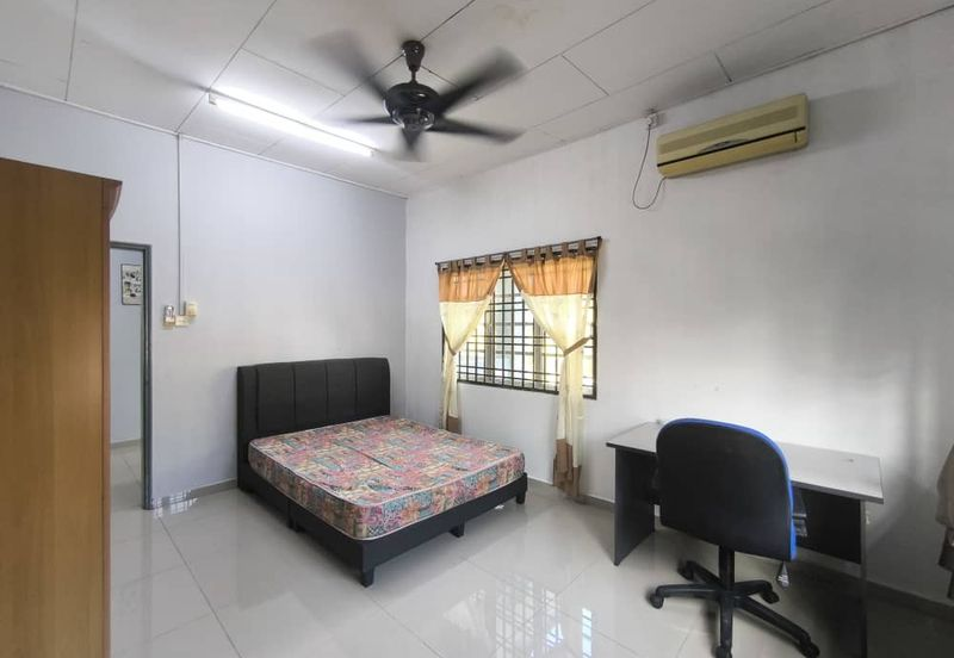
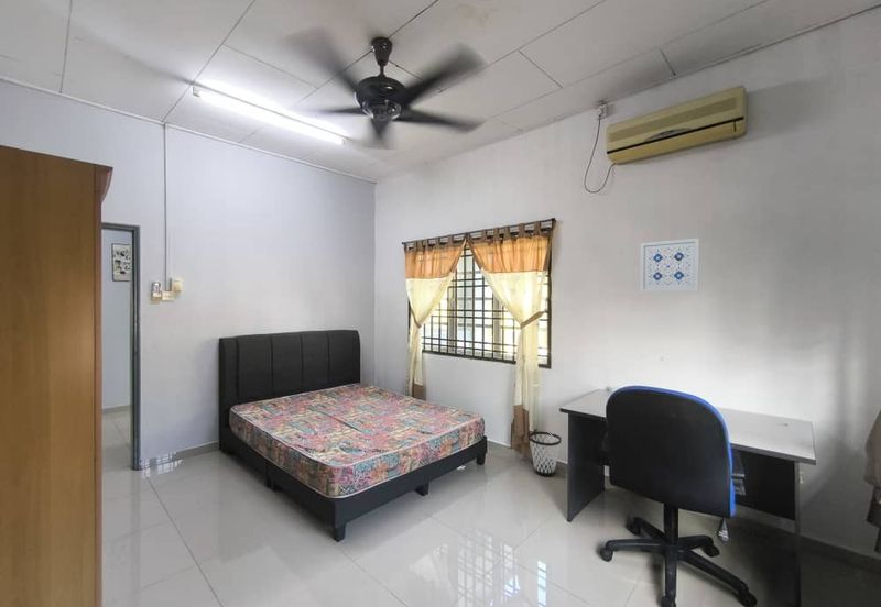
+ wastebasket [527,431,563,477]
+ wall art [639,238,700,293]
